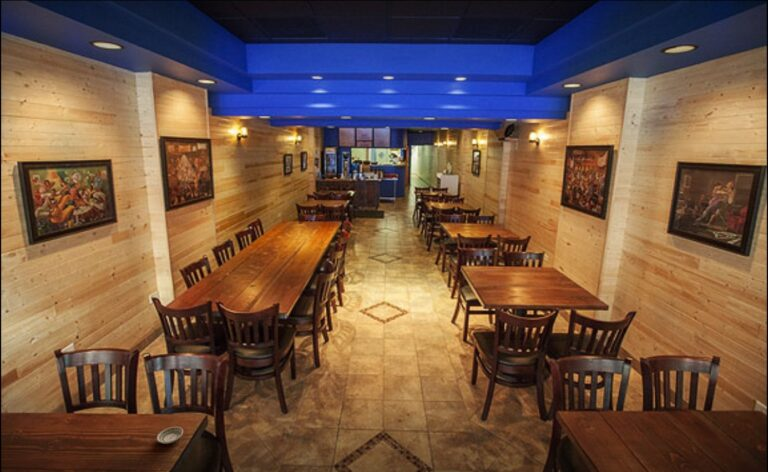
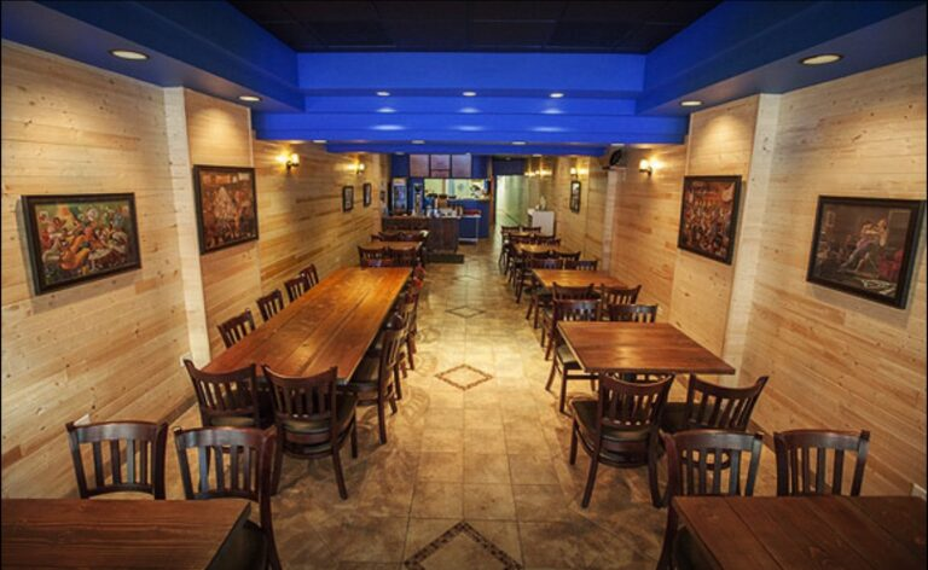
- saucer [156,426,184,445]
